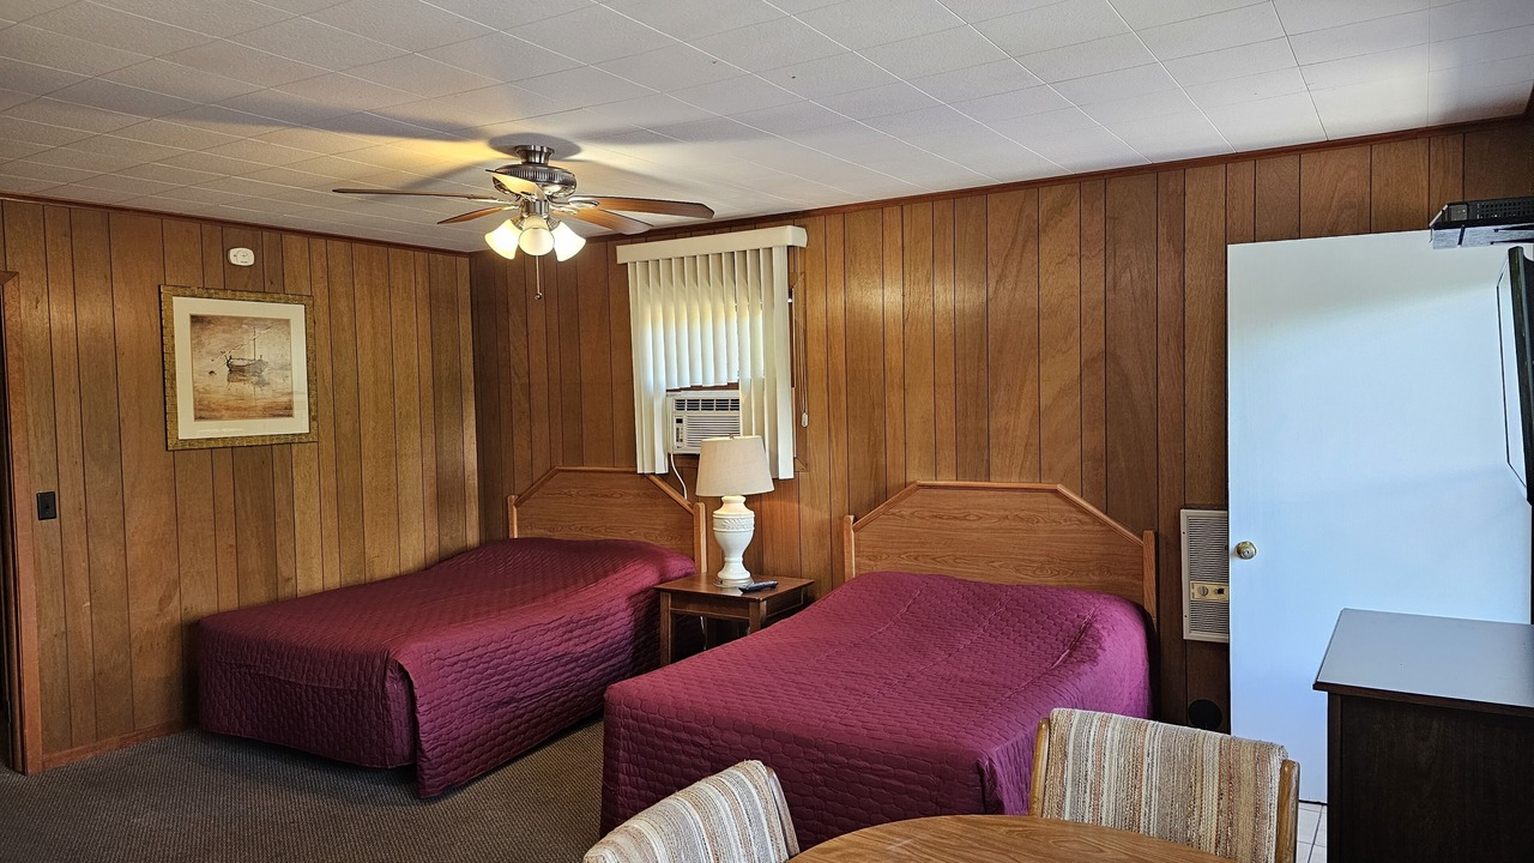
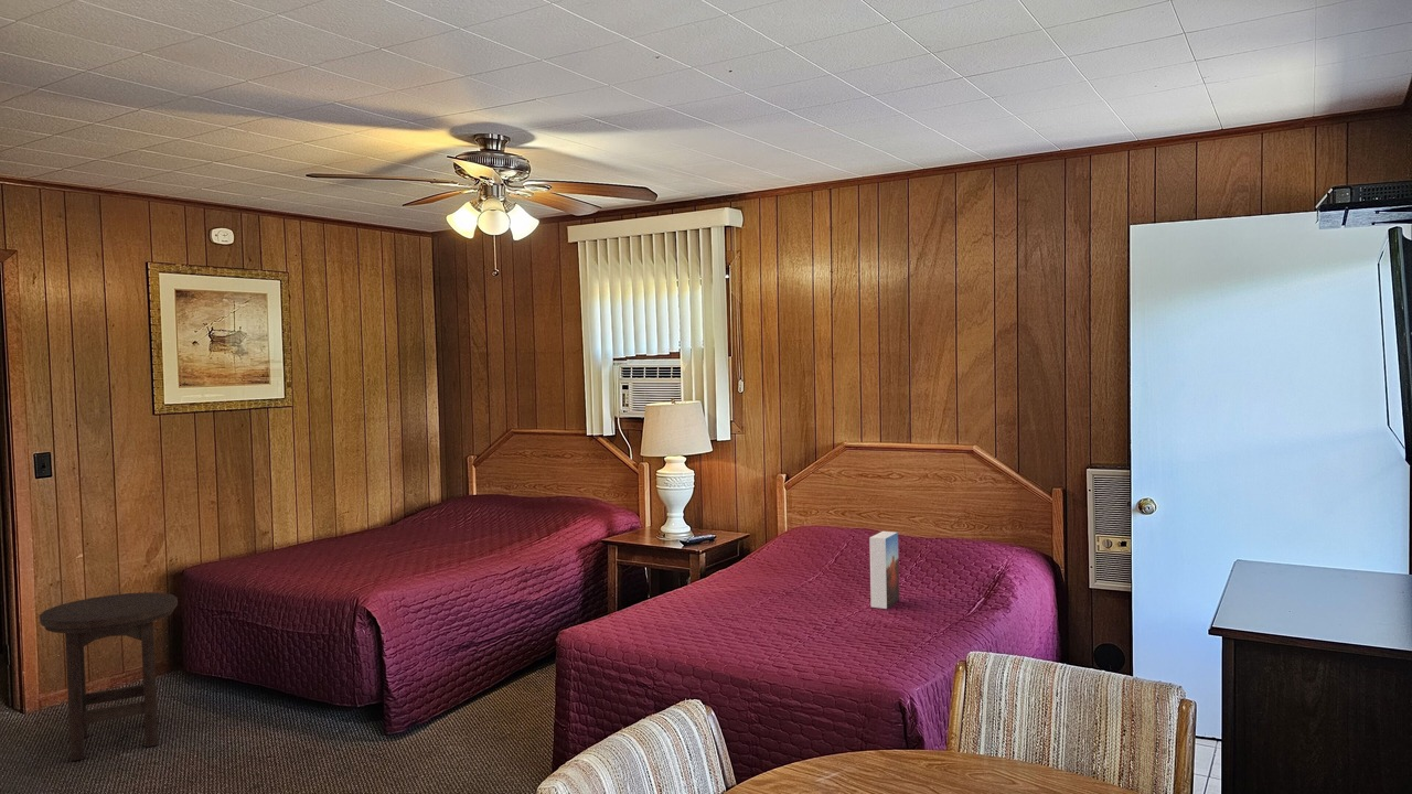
+ stool [39,591,179,762]
+ book [868,530,900,610]
